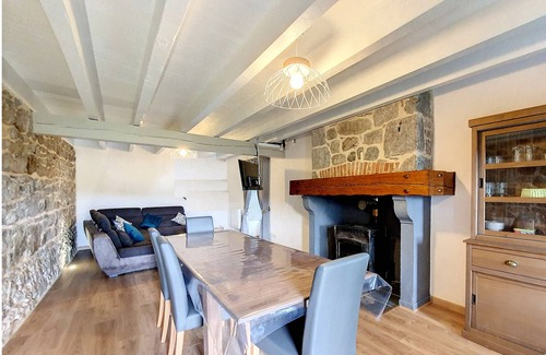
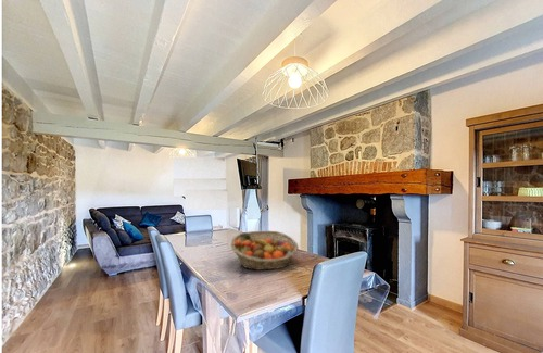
+ fruit basket [230,229,300,272]
